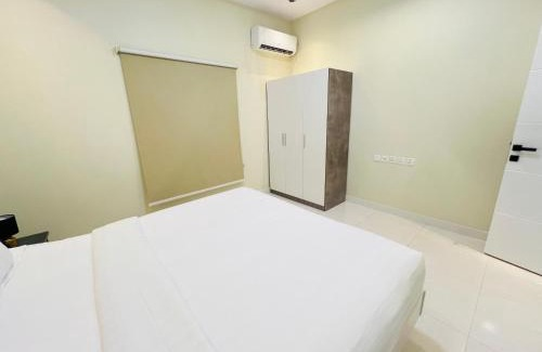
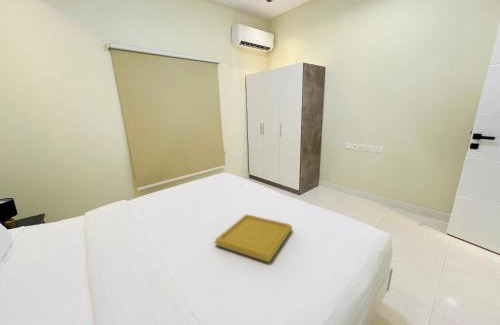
+ serving tray [214,213,293,263]
